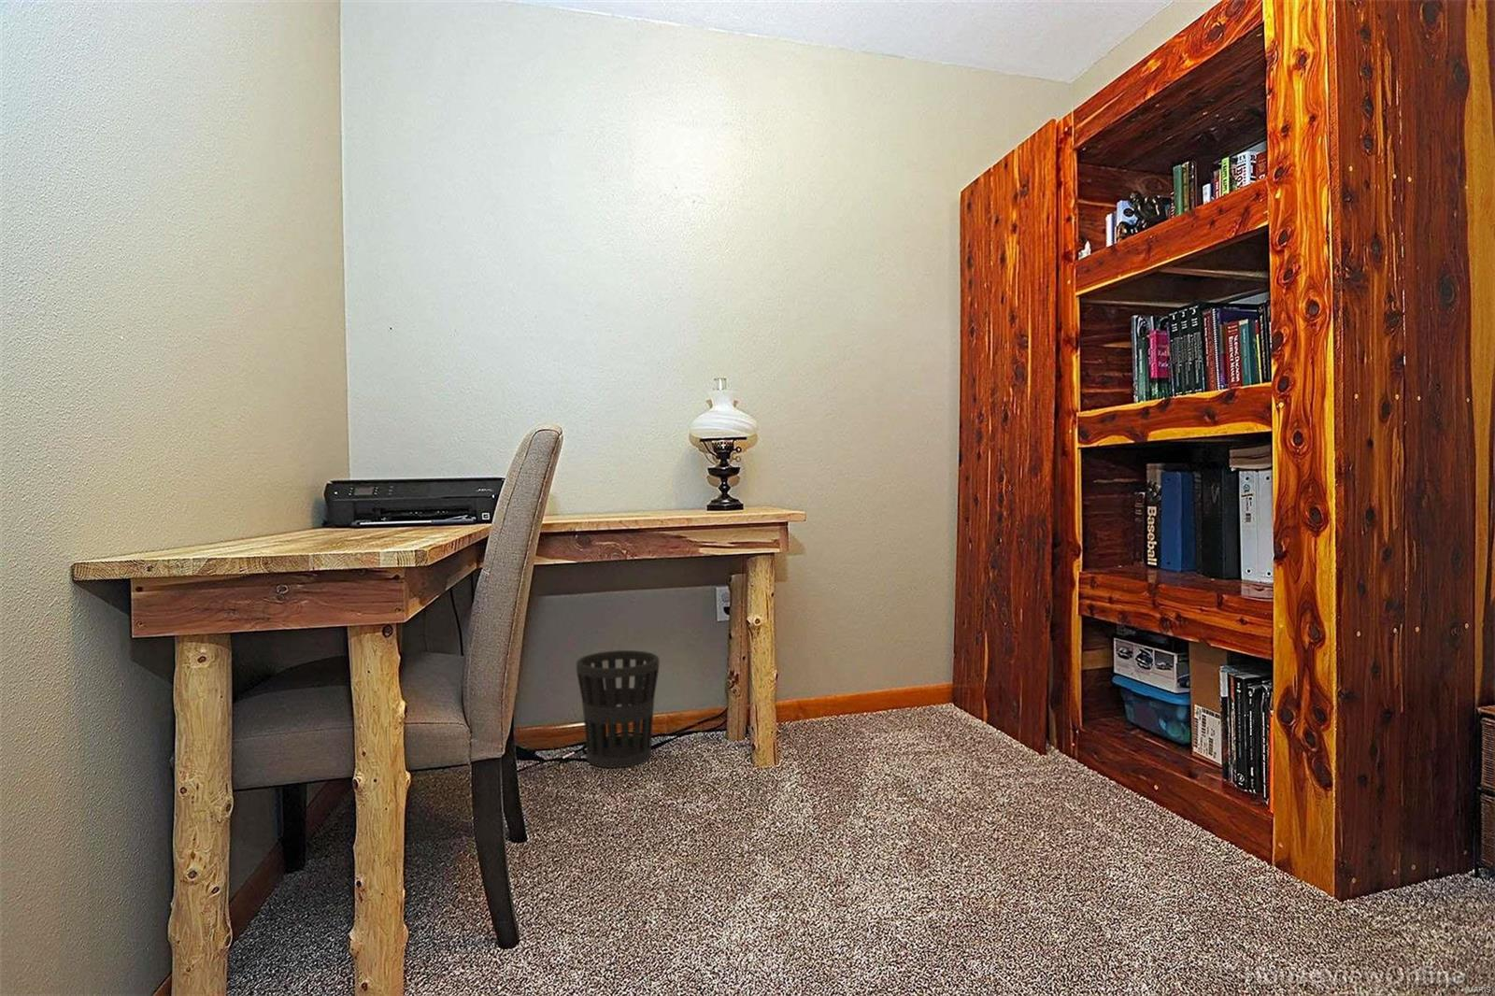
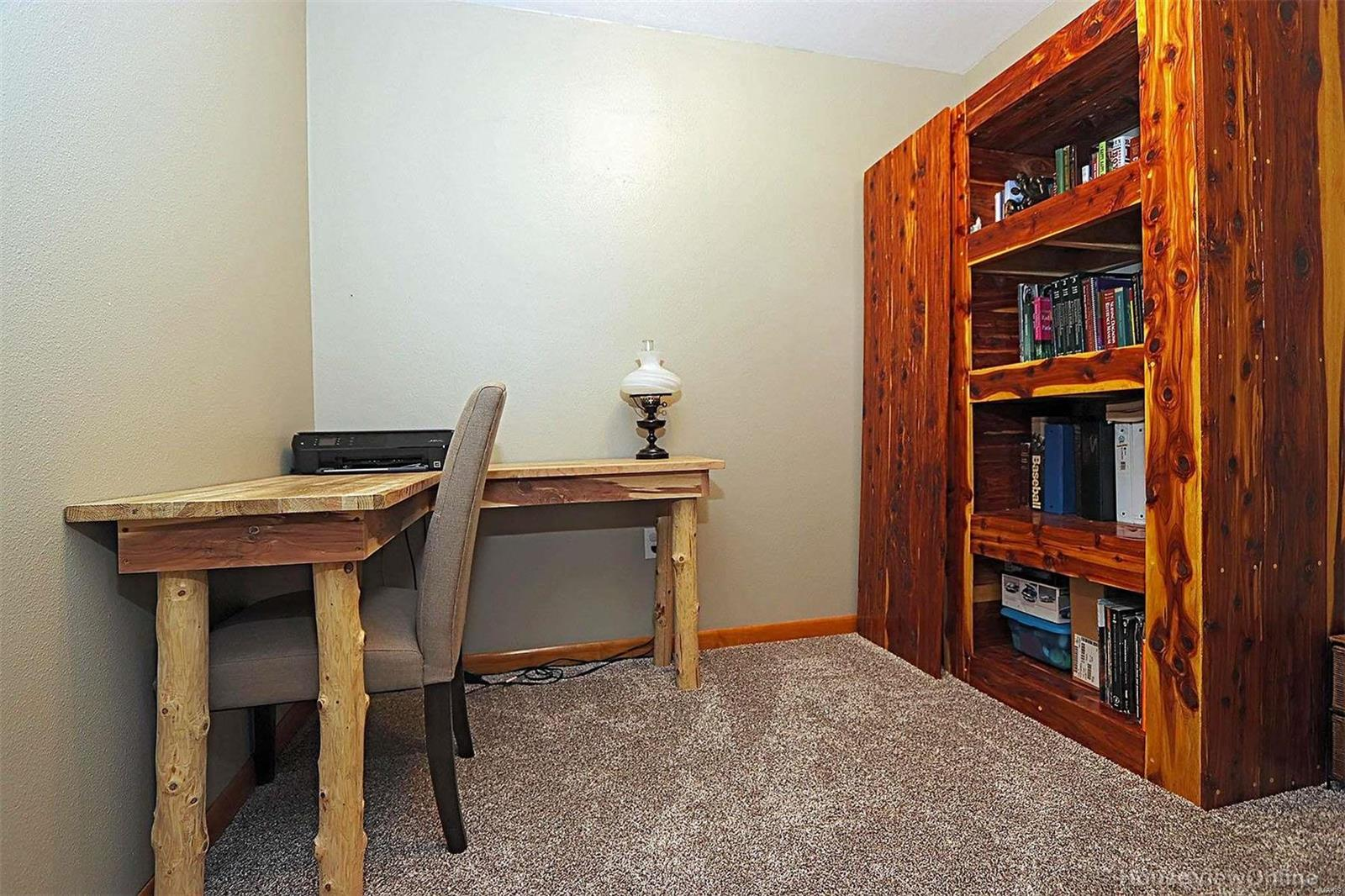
- wastebasket [576,649,659,769]
